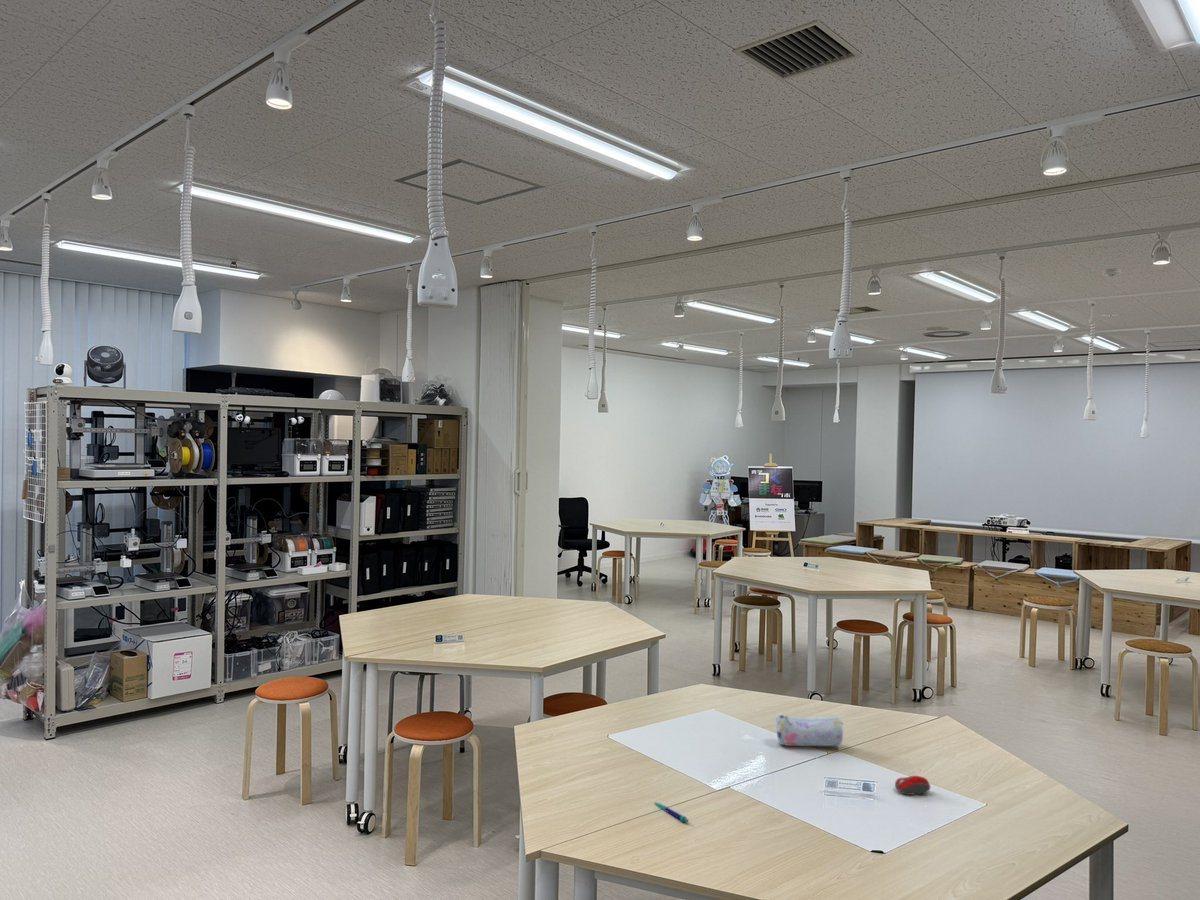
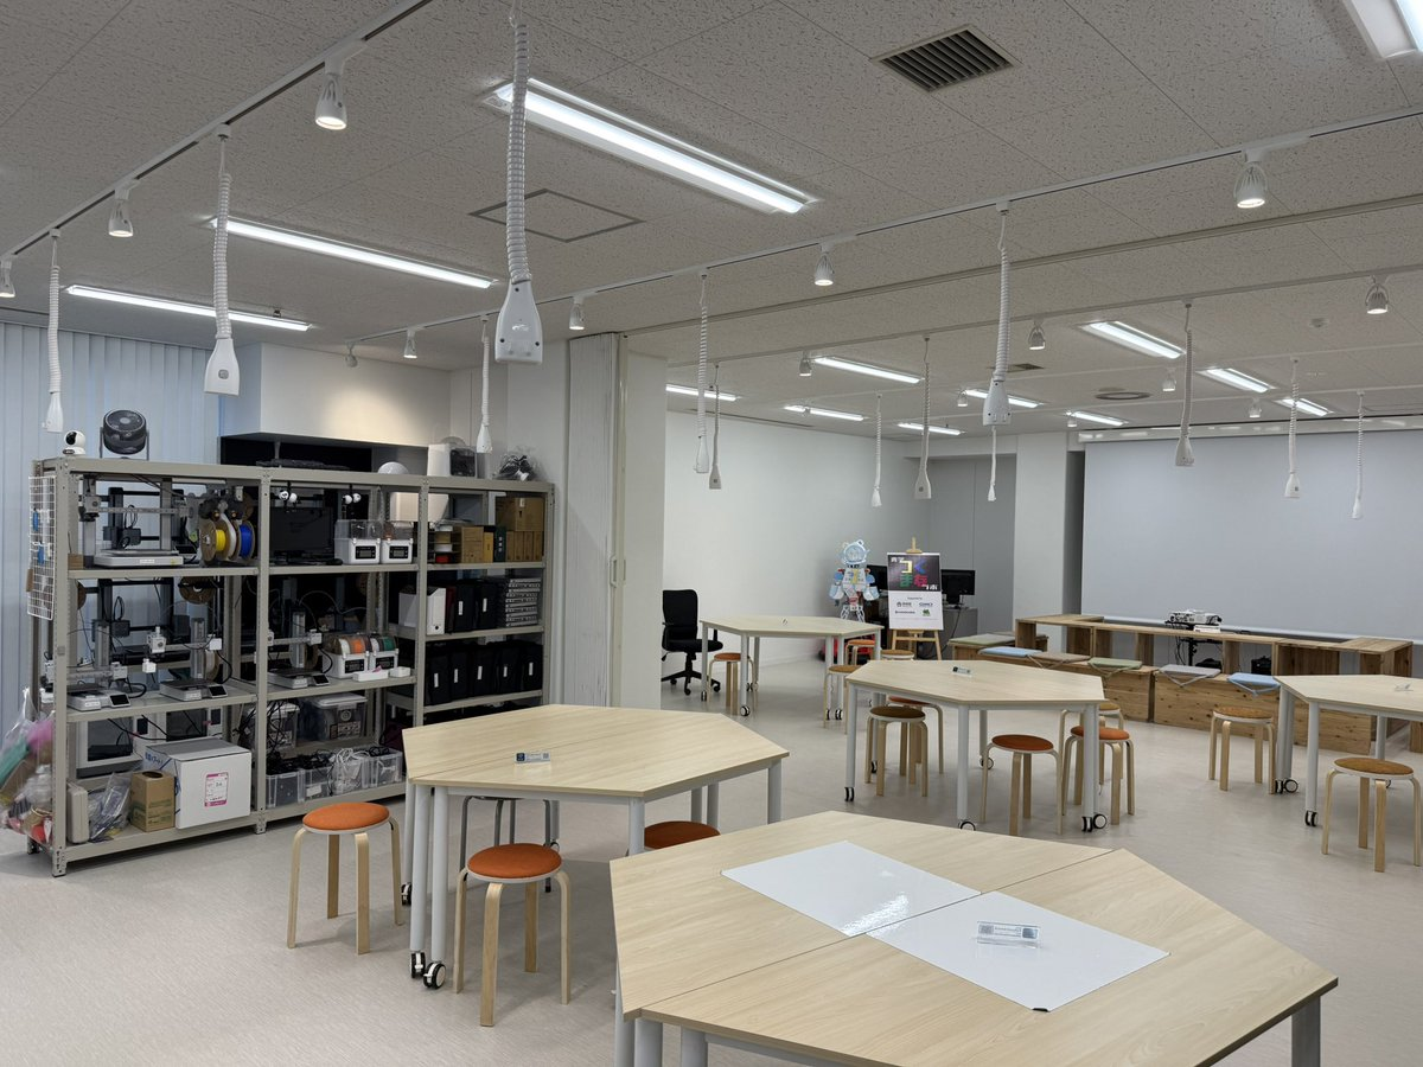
- pen [653,801,690,824]
- pencil case [775,714,845,747]
- computer mouse [894,775,931,796]
